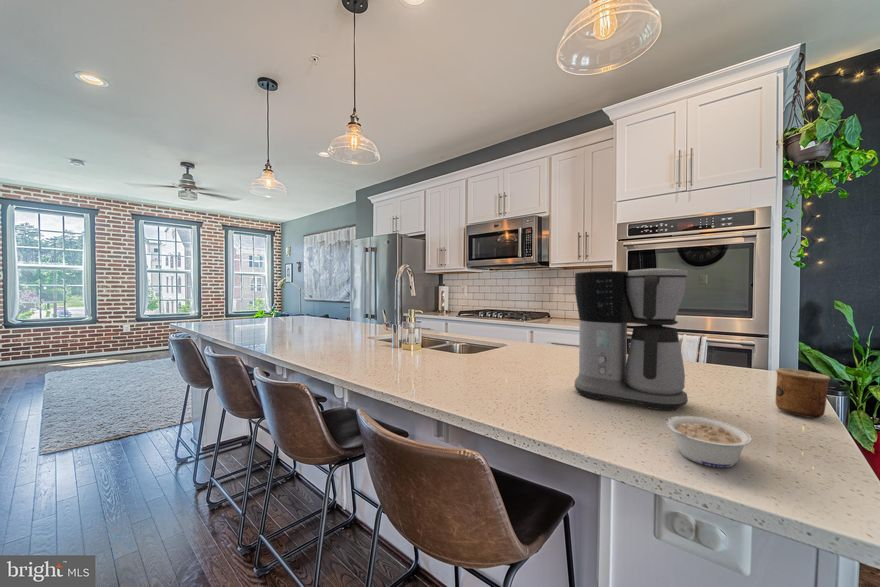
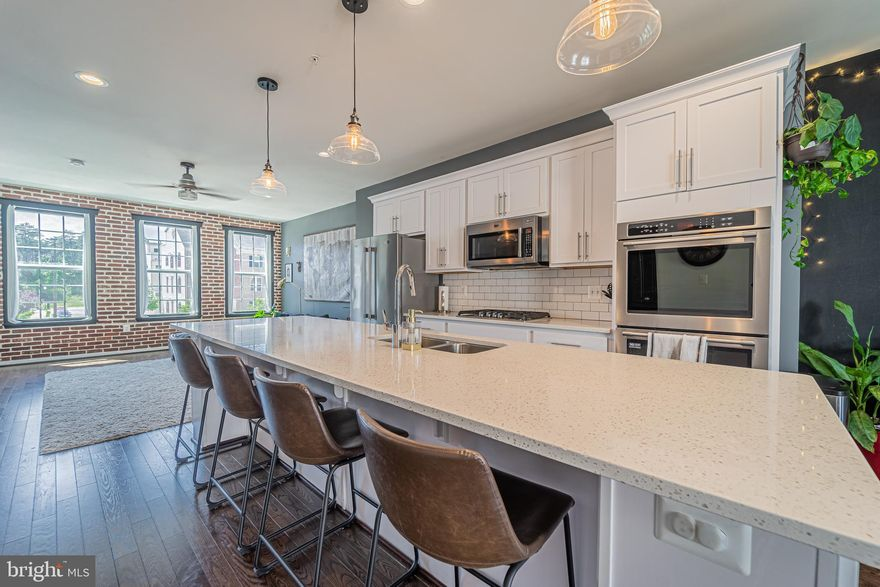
- coffee maker [573,267,689,411]
- cup [775,367,832,419]
- legume [665,415,753,469]
